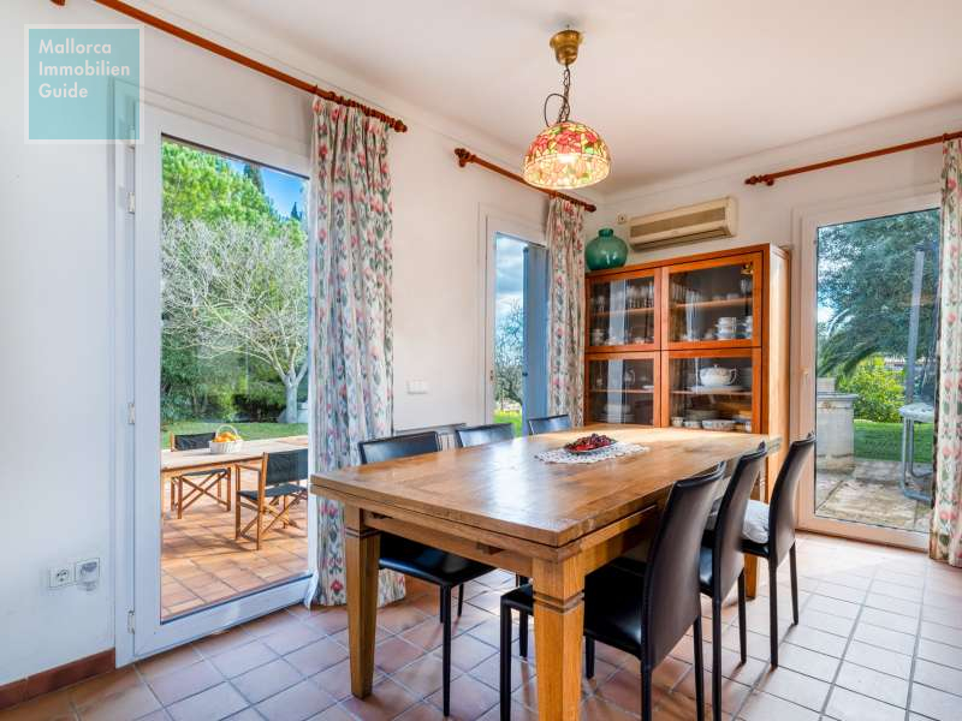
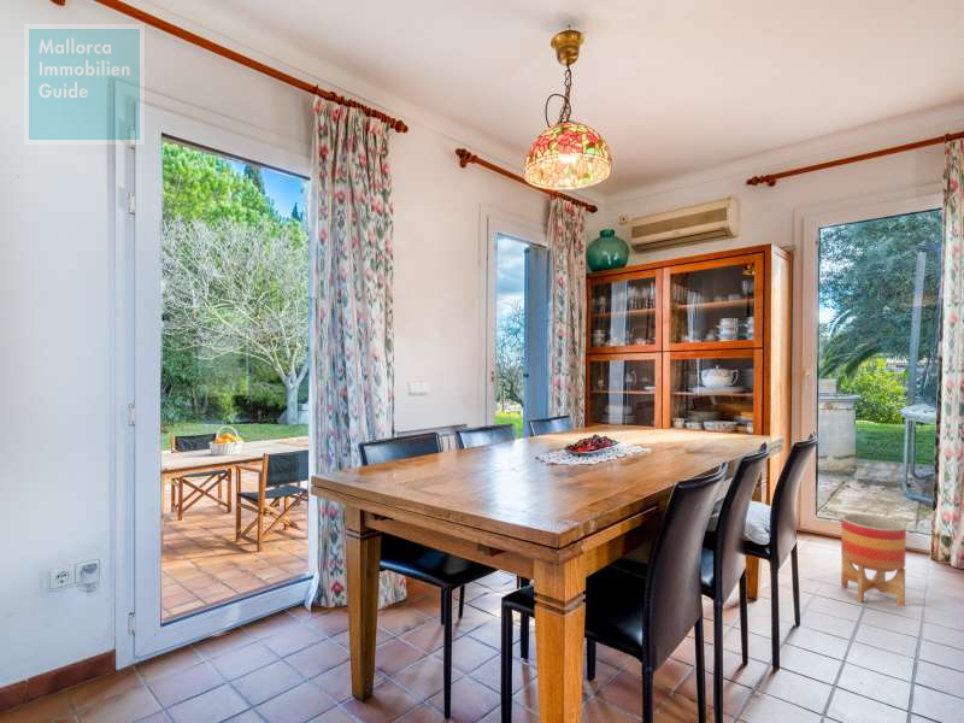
+ planter [840,513,907,609]
